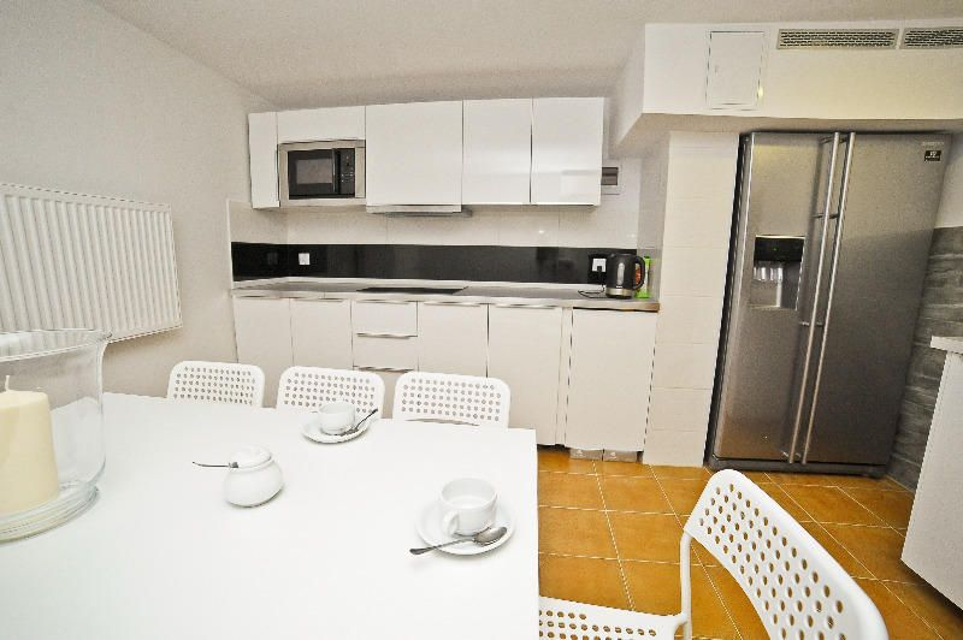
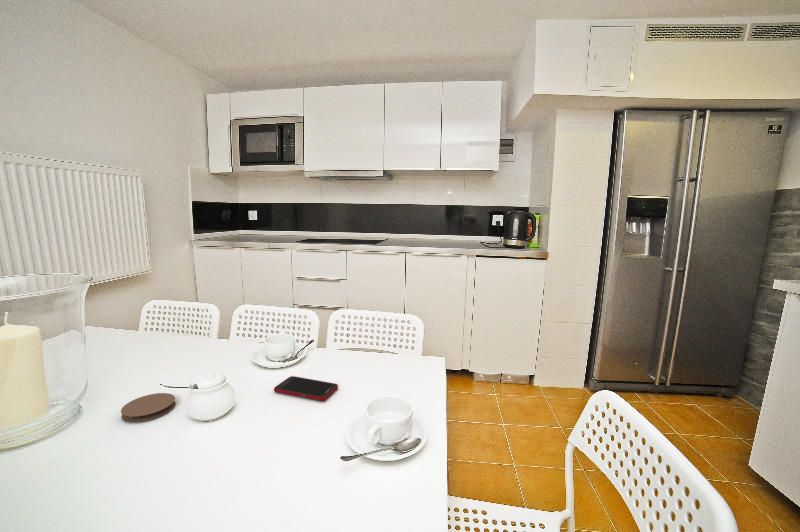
+ coaster [120,392,176,423]
+ cell phone [273,375,339,402]
